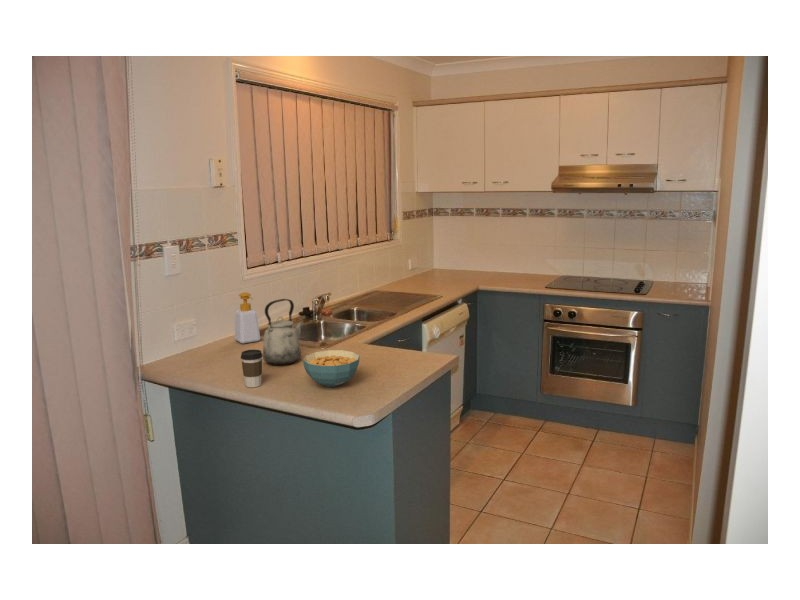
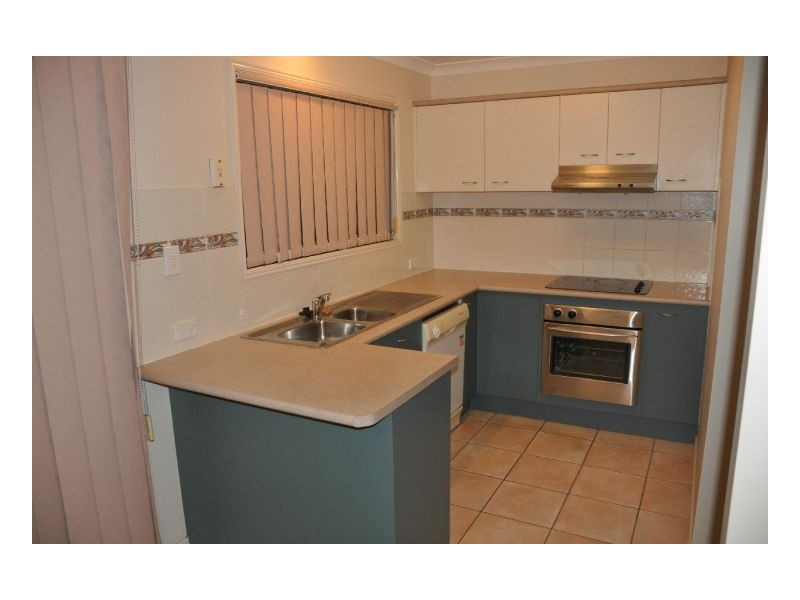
- coffee cup [240,349,263,388]
- kettle [262,298,305,366]
- cereal bowl [302,349,361,388]
- soap bottle [234,291,261,345]
